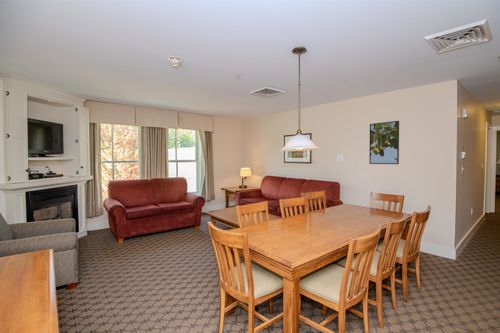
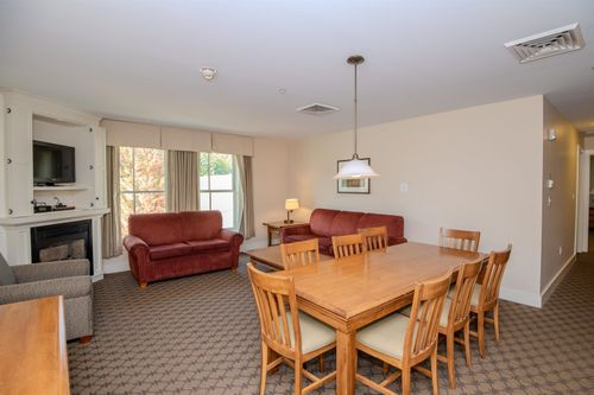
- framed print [368,120,400,165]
